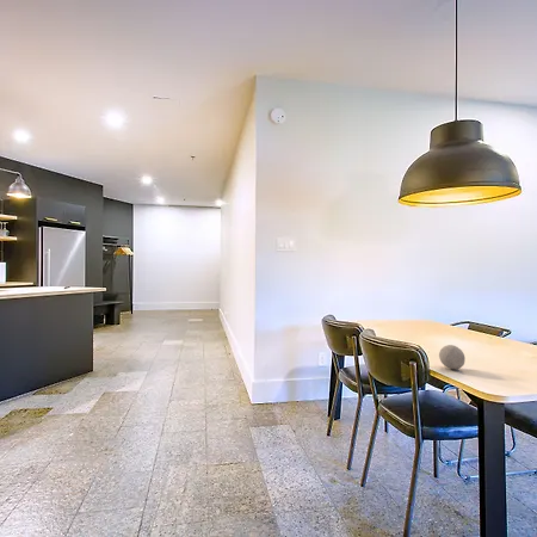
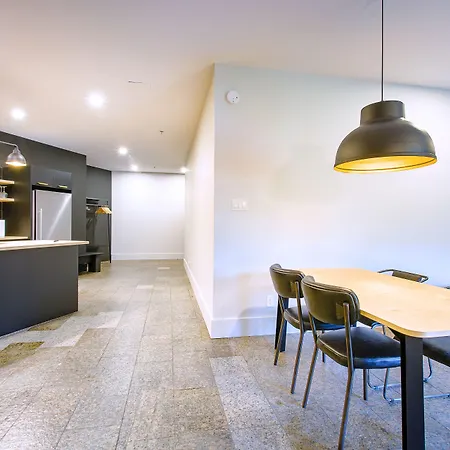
- decorative ball [438,344,467,370]
